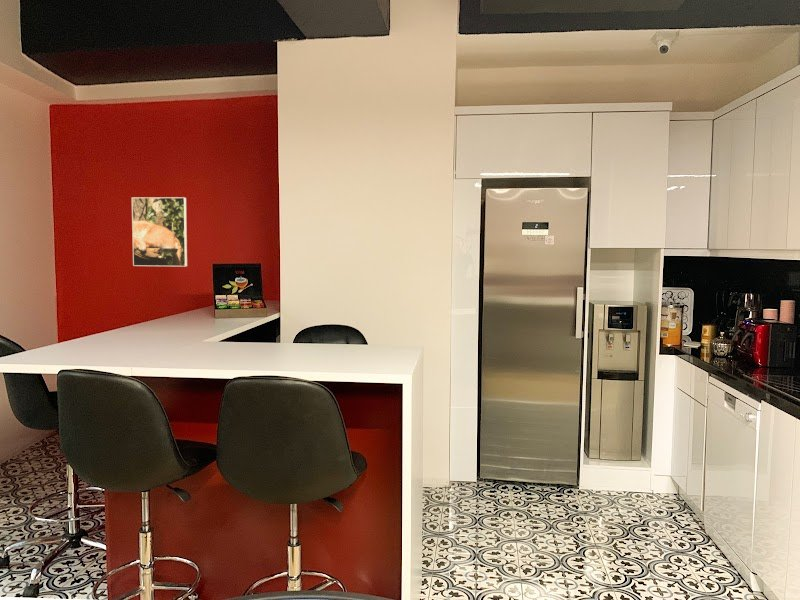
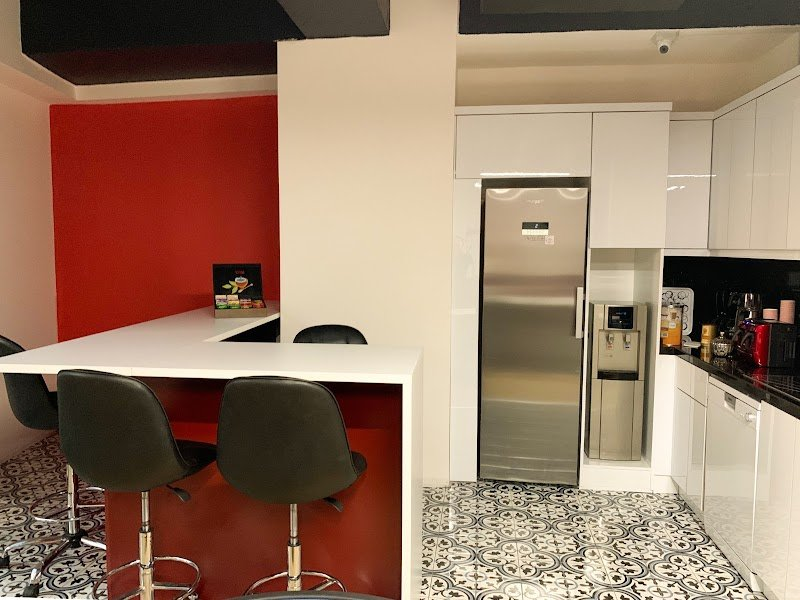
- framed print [131,196,188,267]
